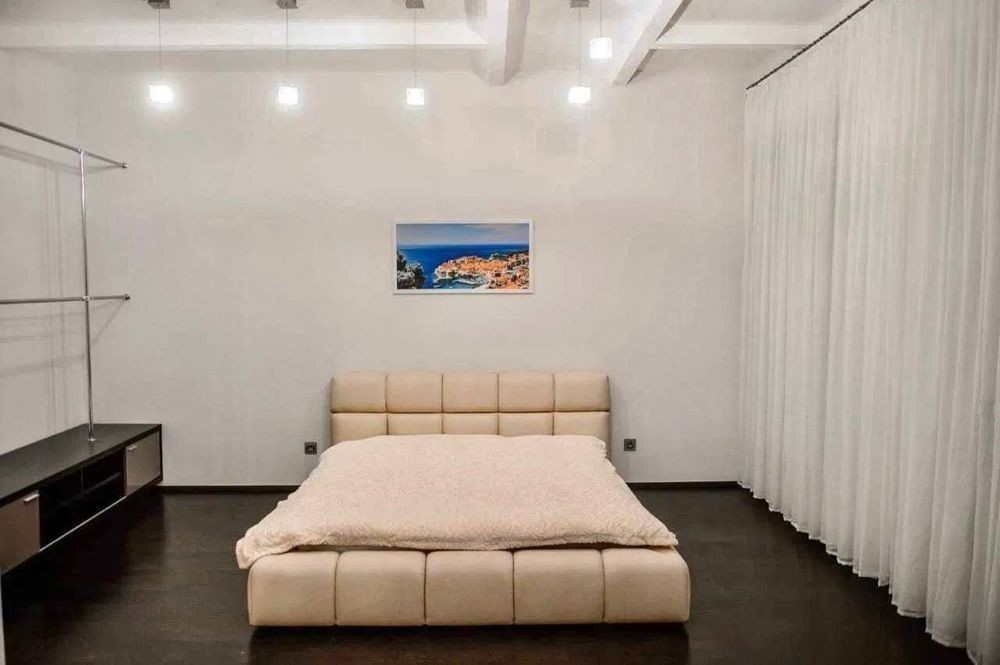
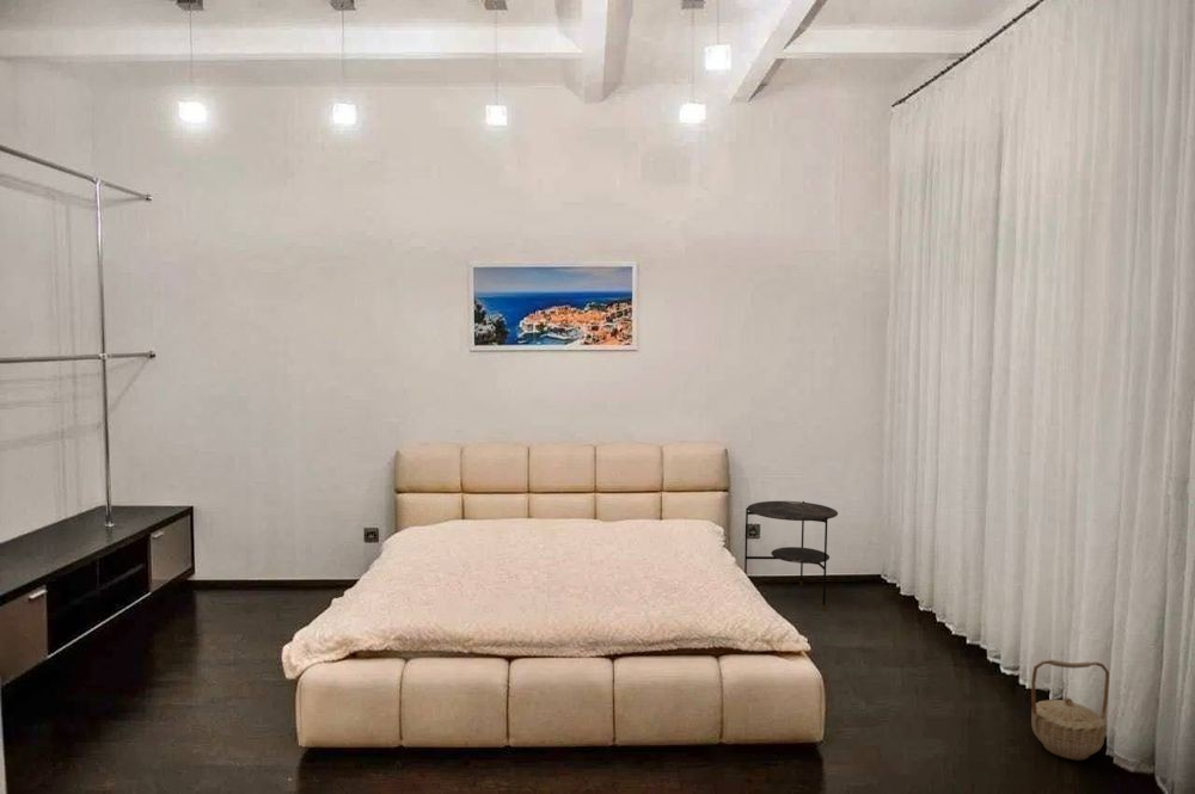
+ side table [743,500,839,613]
+ basket [1030,659,1110,761]
